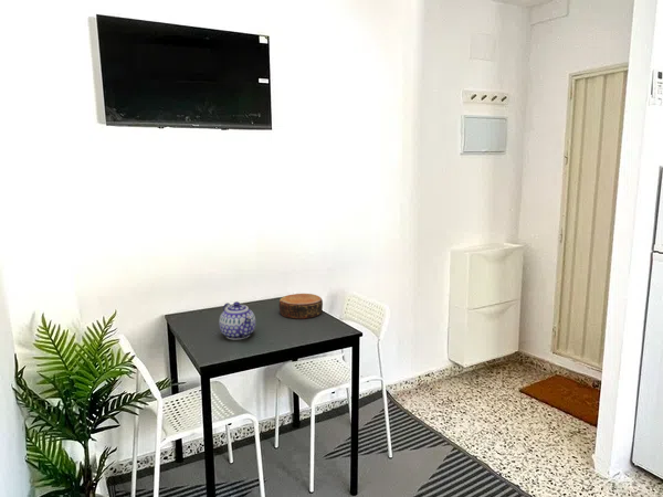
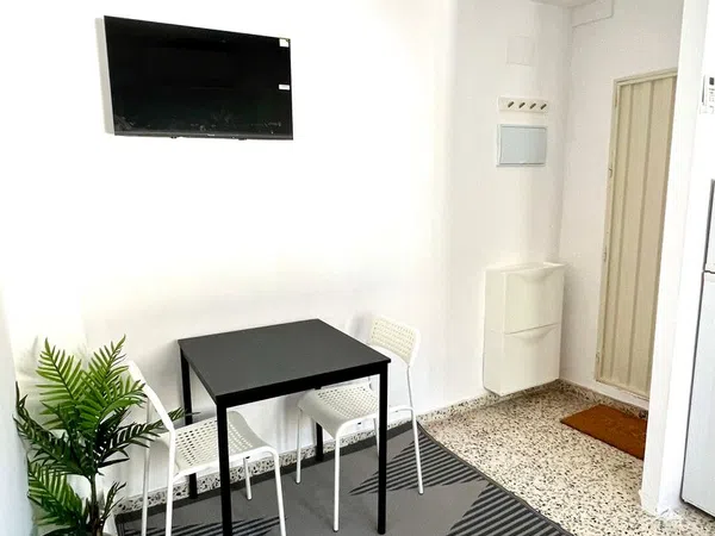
- teapot [218,300,256,341]
- bowl [278,293,324,320]
